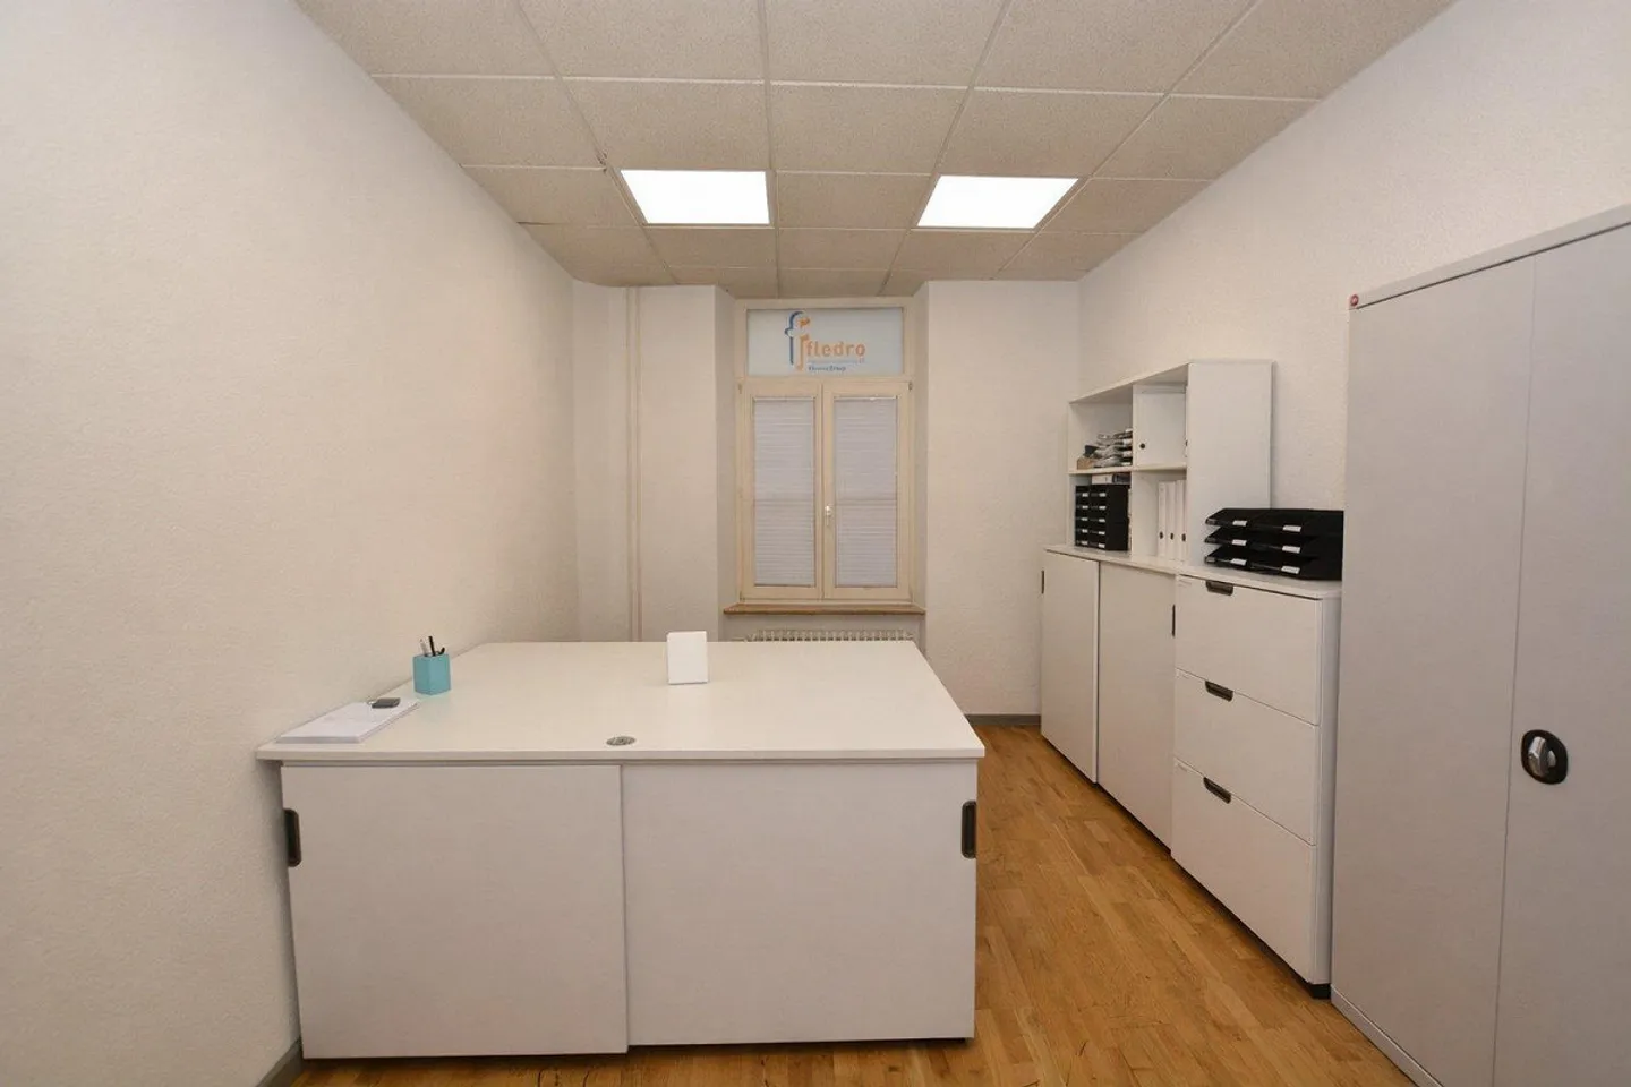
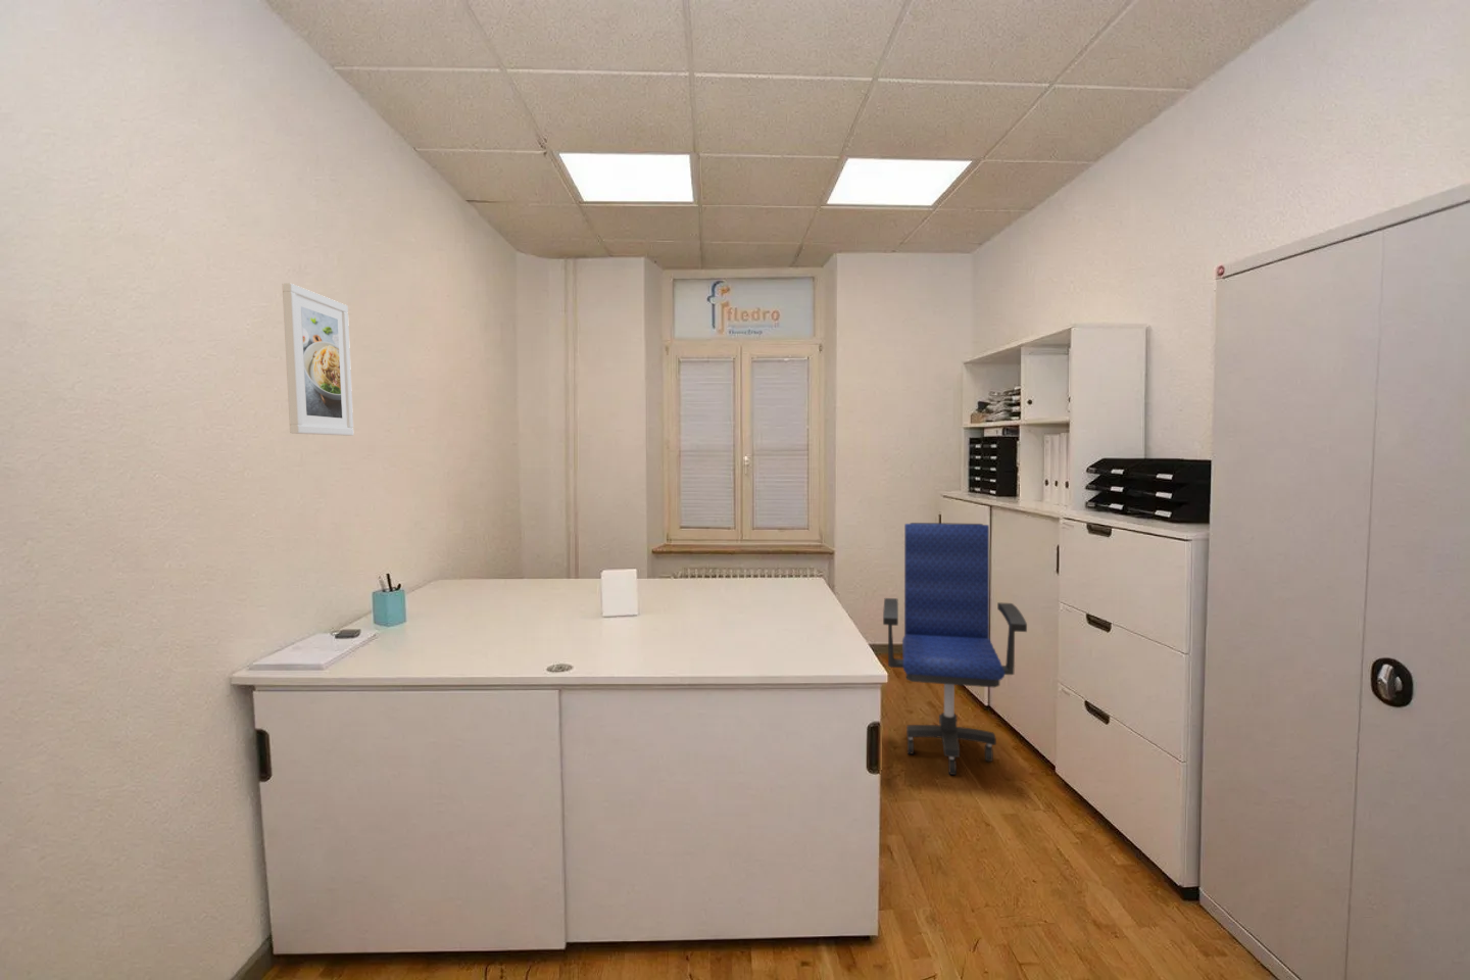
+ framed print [282,282,354,436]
+ office chair [882,522,1028,775]
